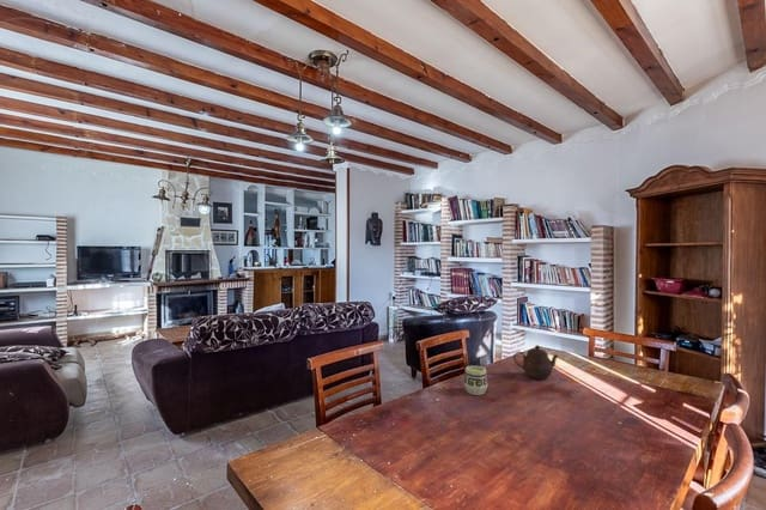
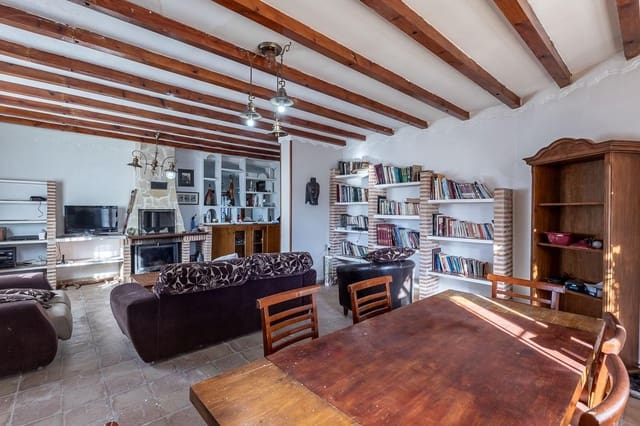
- teapot [512,344,559,381]
- cup [463,365,488,396]
